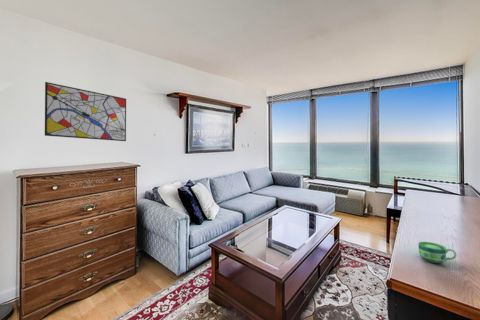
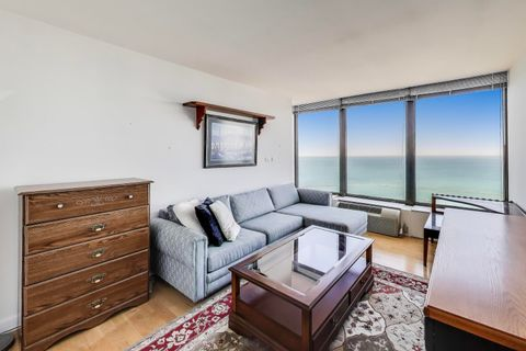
- wall art [44,81,127,142]
- cup [418,241,458,264]
